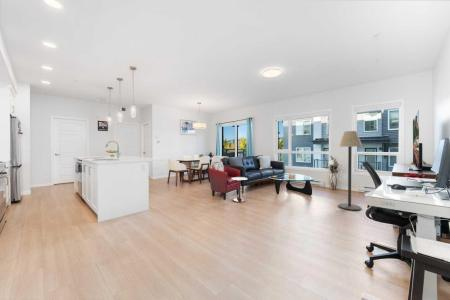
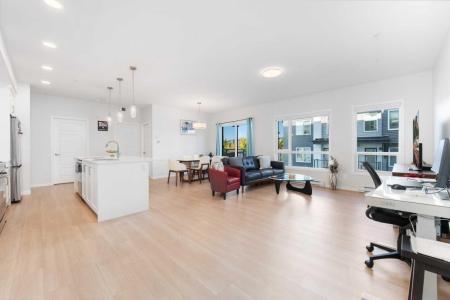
- side table [230,176,249,203]
- floor lamp [337,130,363,212]
